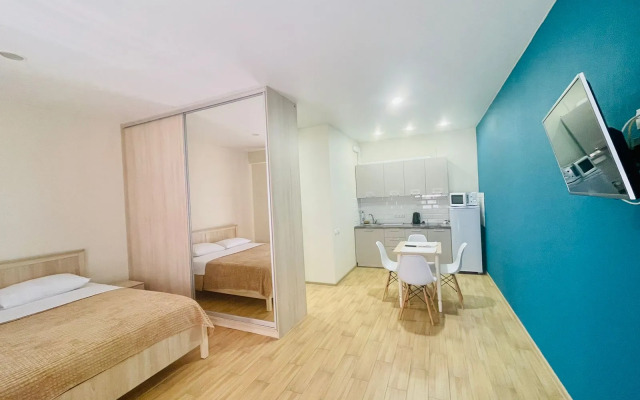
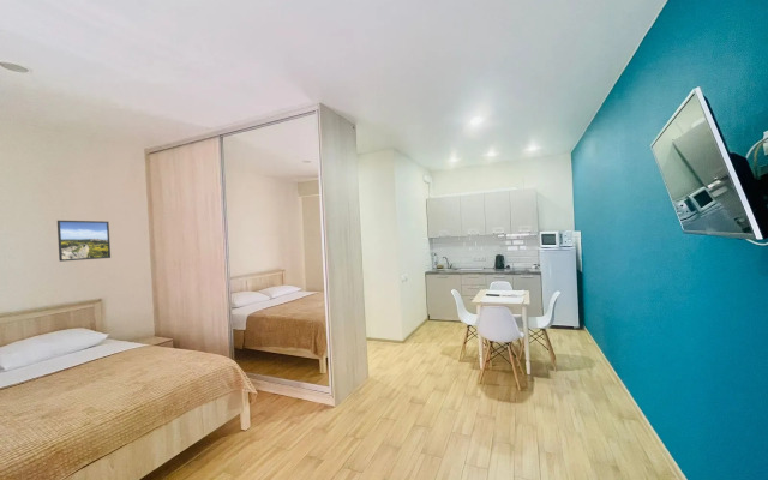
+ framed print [56,220,112,263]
